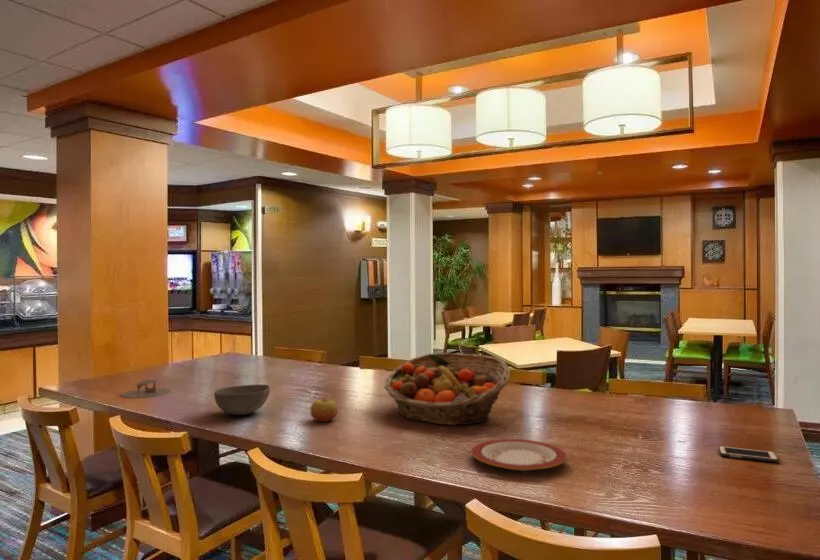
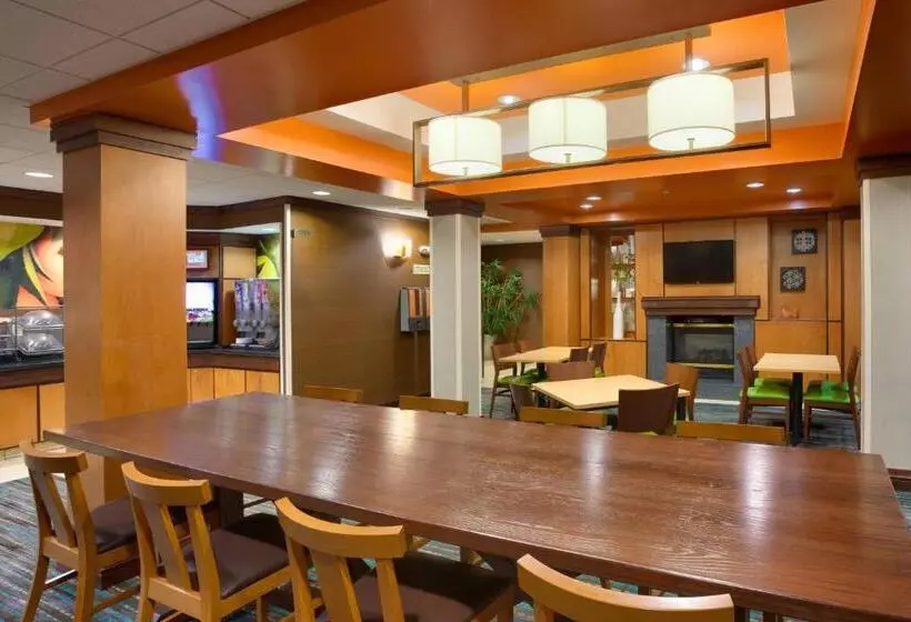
- cell phone [718,445,780,463]
- plate [471,438,568,472]
- fruit basket [383,352,511,426]
- apple [310,397,339,423]
- bowl [213,384,271,416]
- napkin holder [121,379,172,399]
